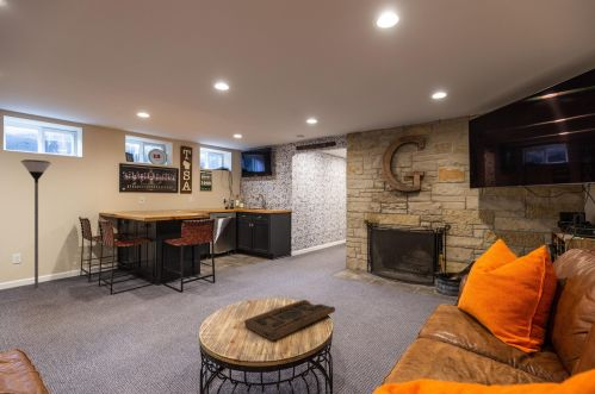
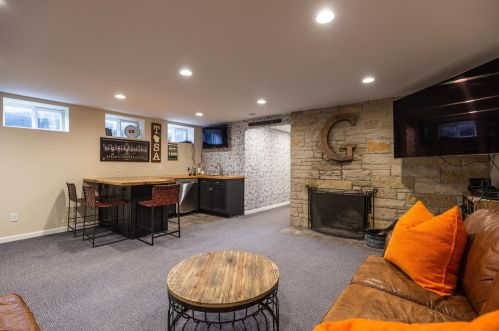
- floor lamp [19,158,52,288]
- decorative tray [243,299,336,342]
